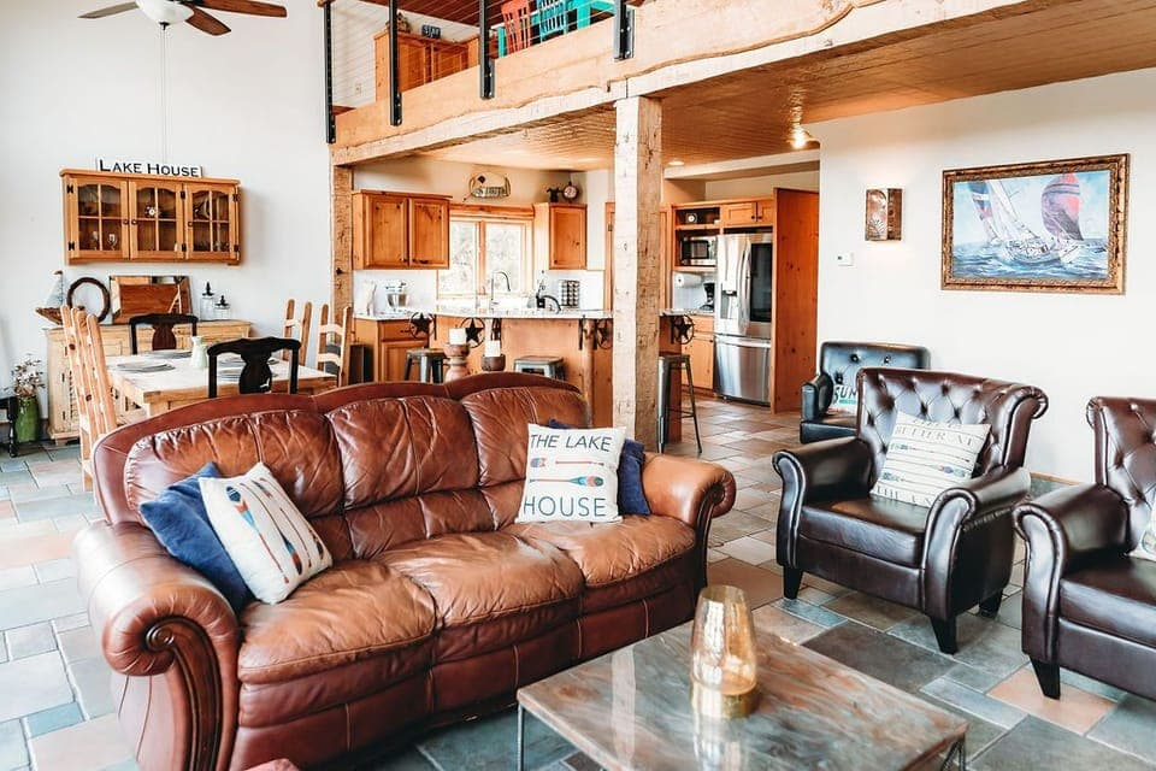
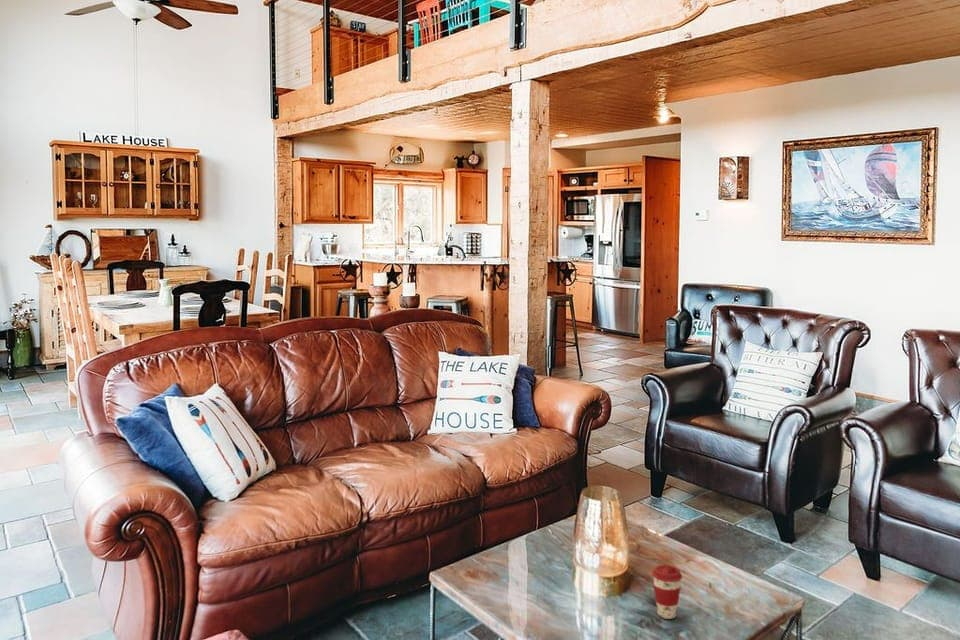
+ coffee cup [651,564,683,620]
